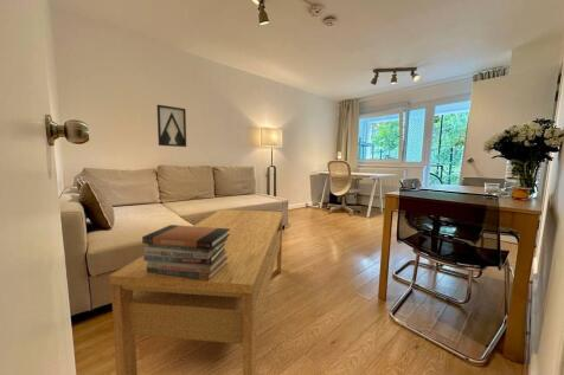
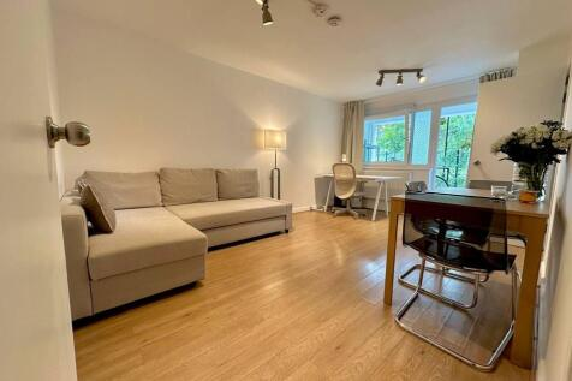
- coffee table [108,208,284,375]
- wall art [155,104,187,148]
- book stack [141,224,230,280]
